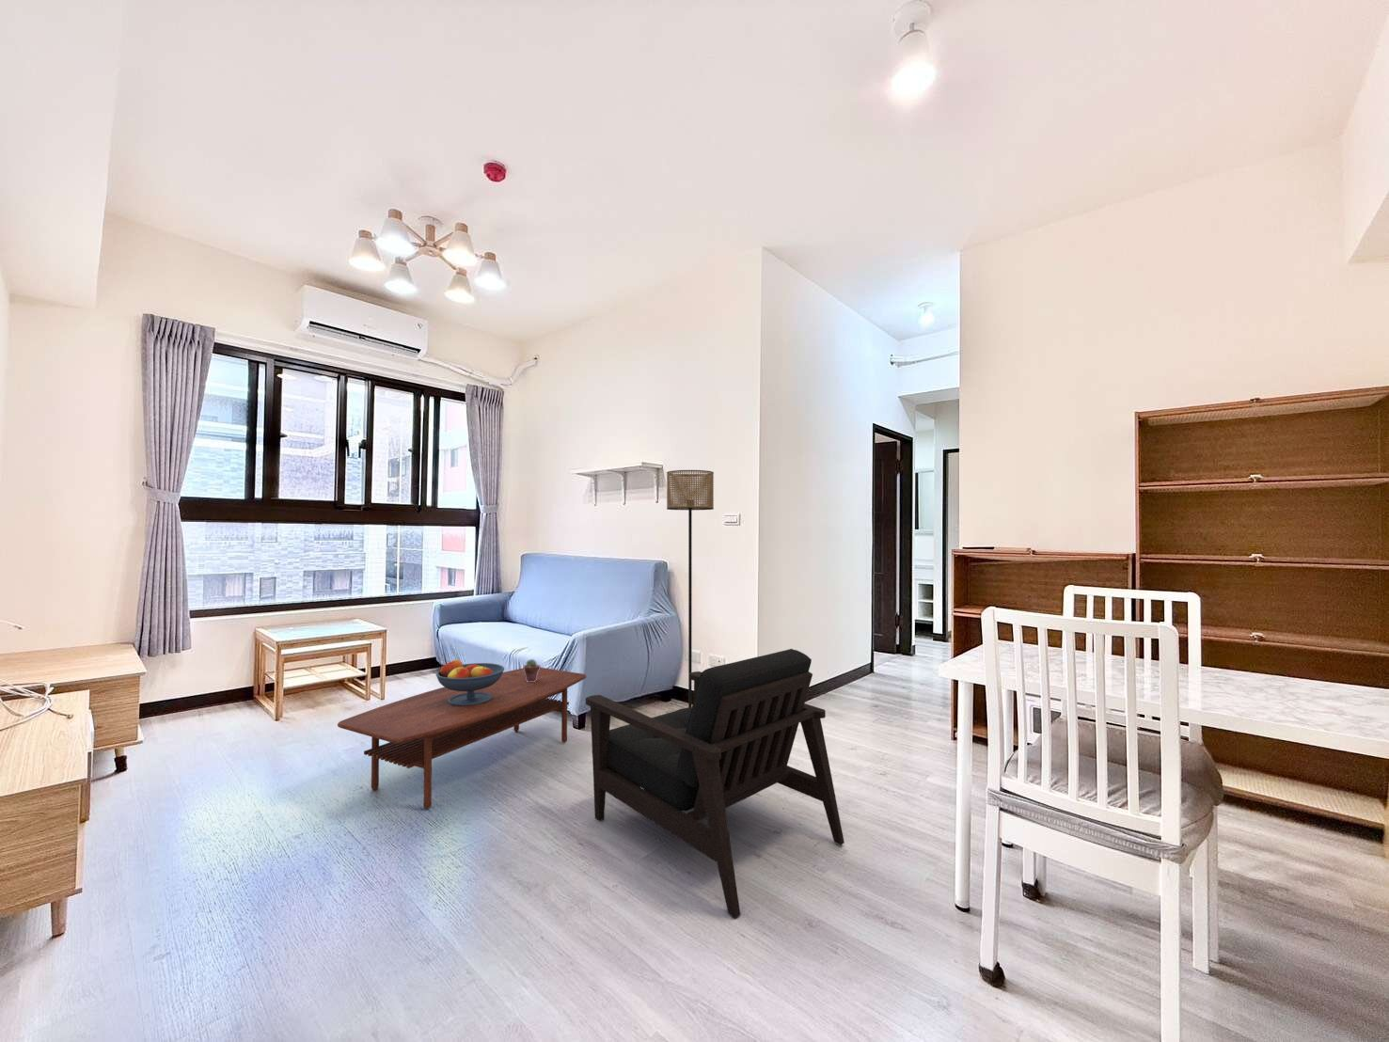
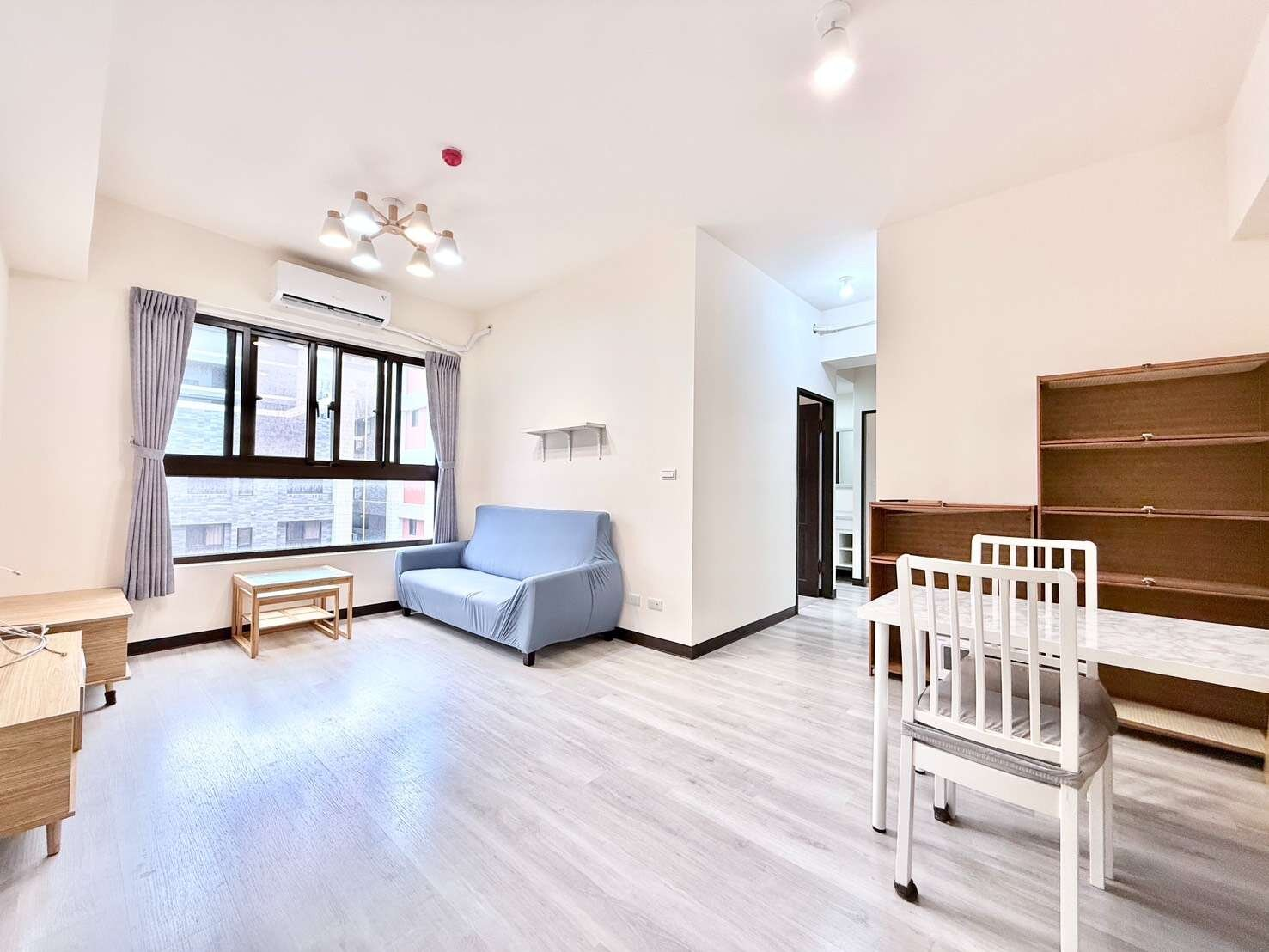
- armchair [584,648,845,918]
- fruit bowl [435,659,505,706]
- potted succulent [523,658,542,682]
- floor lamp [665,470,715,711]
- coffee table [337,667,587,810]
